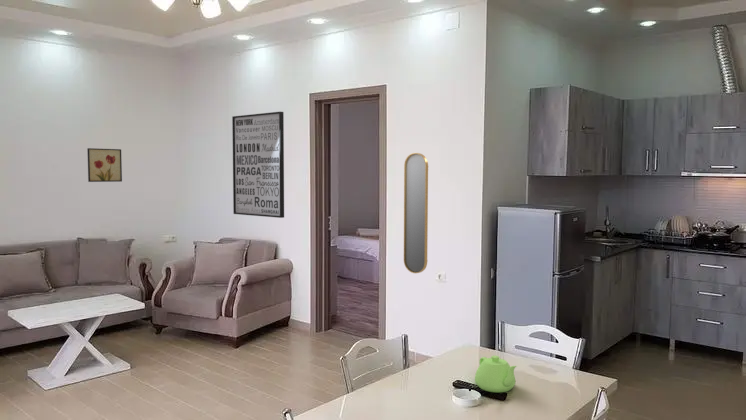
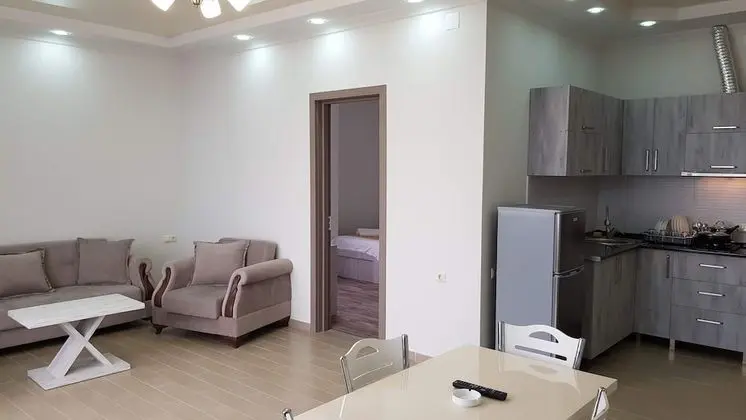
- wall art [86,147,123,183]
- home mirror [403,152,429,274]
- wall art [231,111,285,219]
- teapot [474,355,518,393]
